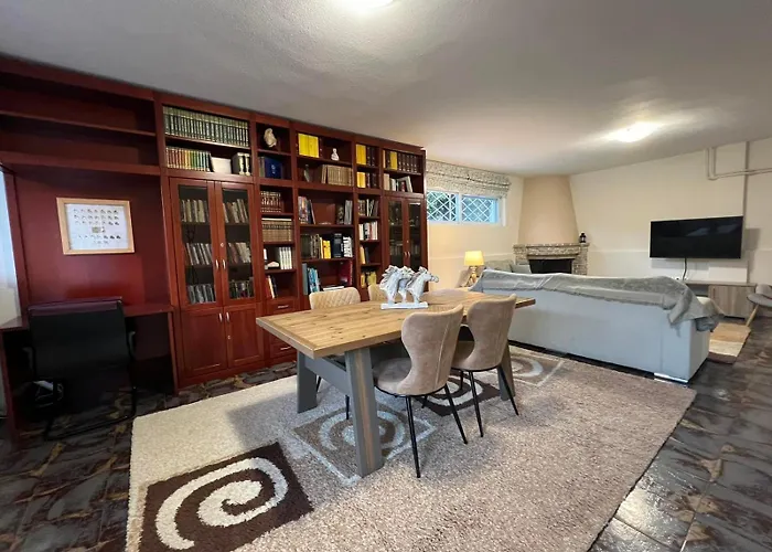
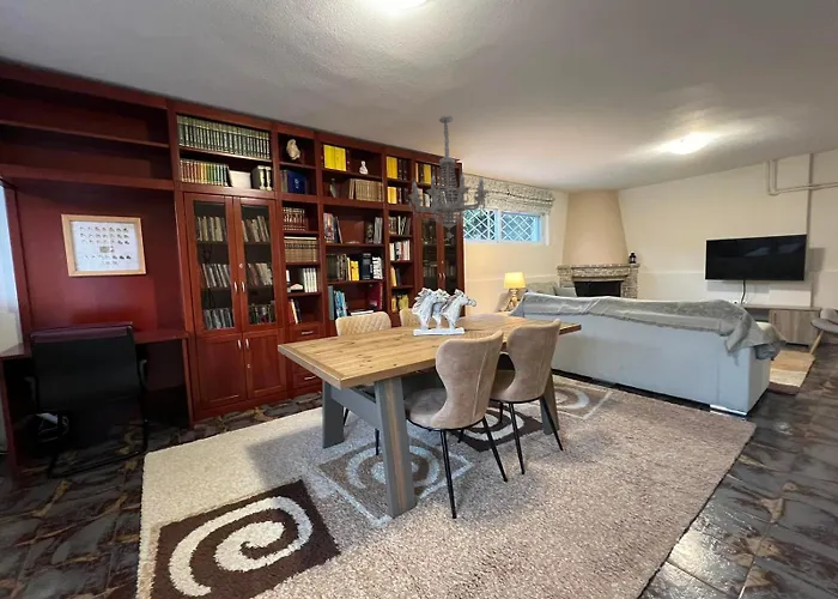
+ chandelier [407,115,491,240]
